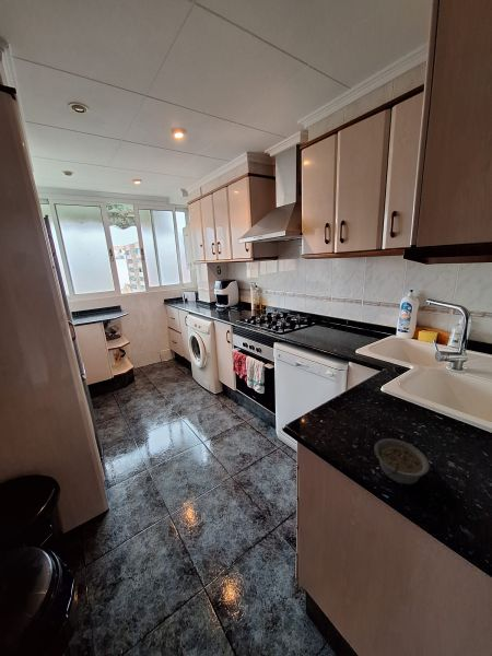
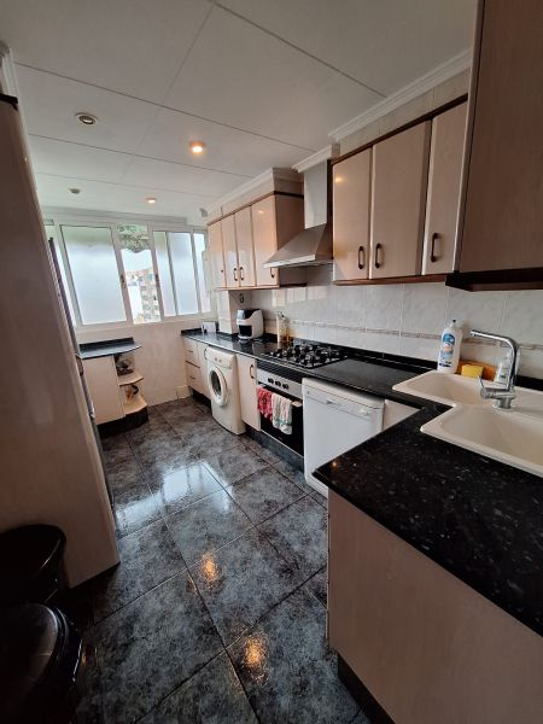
- legume [373,437,431,485]
